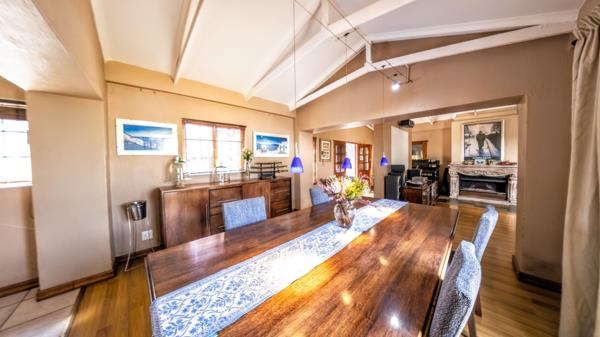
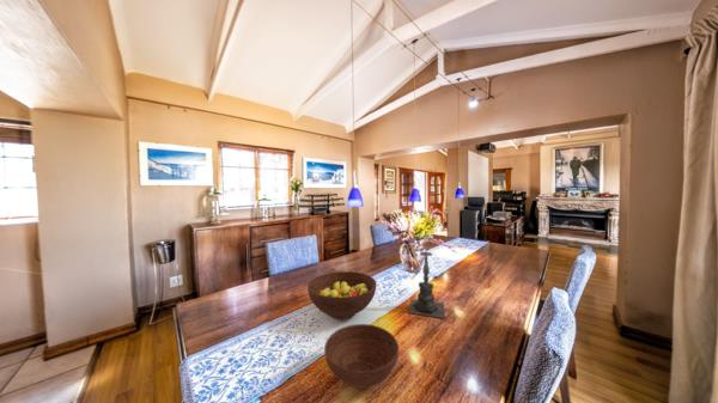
+ fruit bowl [306,270,377,320]
+ bowl [323,323,400,390]
+ candle holder [407,249,445,319]
